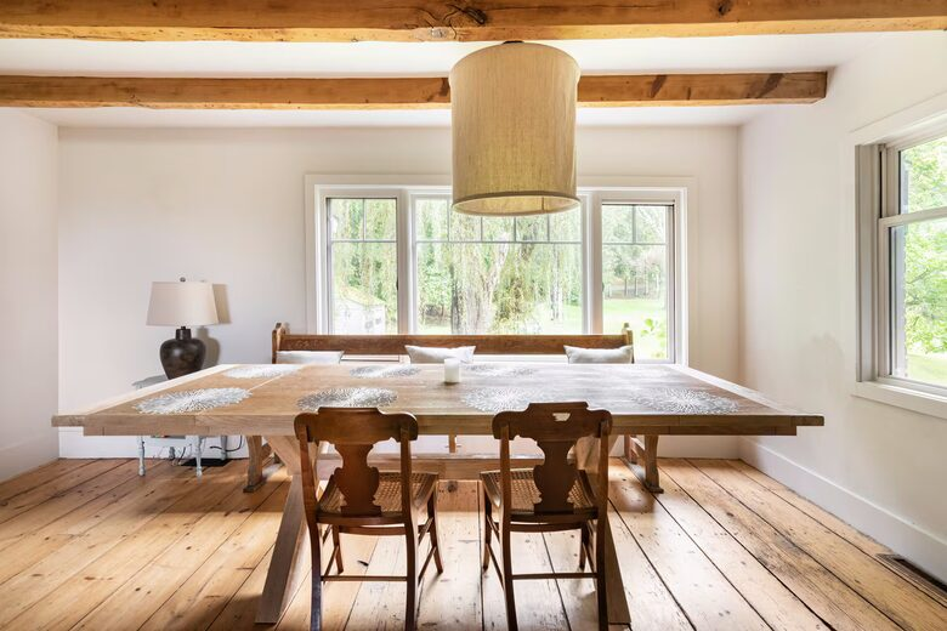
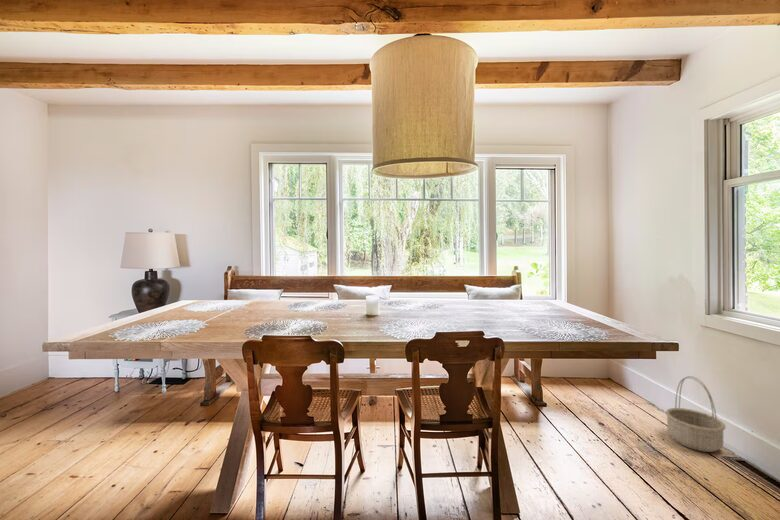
+ basket [665,375,726,453]
